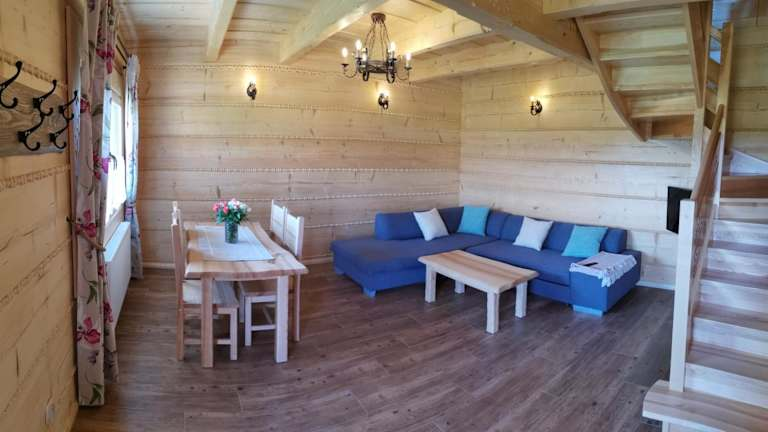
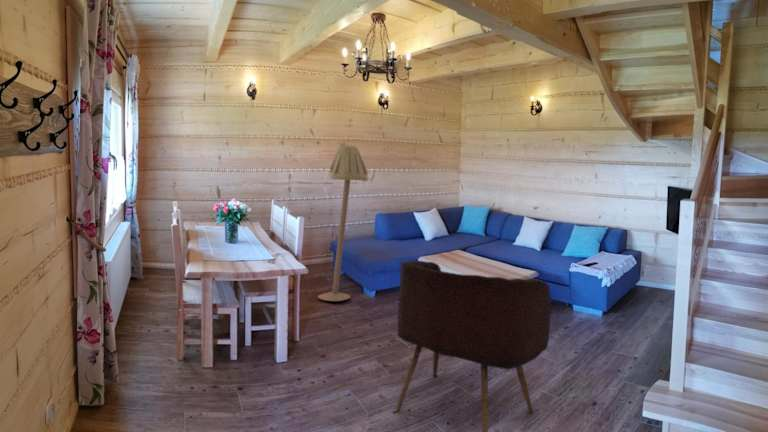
+ armchair [395,260,552,432]
+ floor lamp [317,142,369,302]
